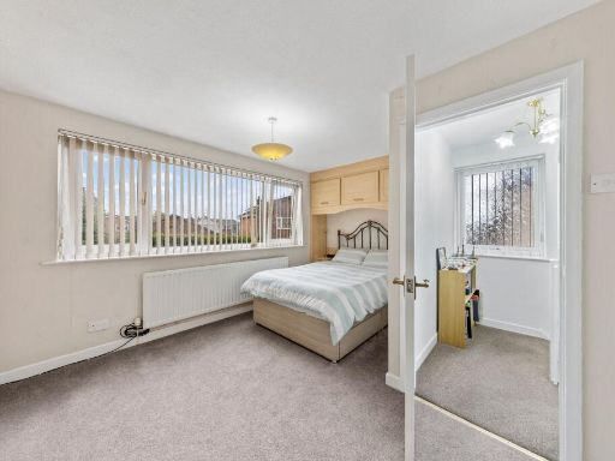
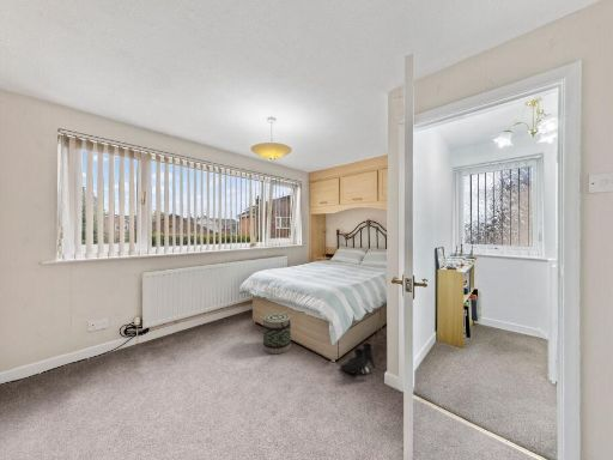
+ boots [339,341,376,377]
+ basket [262,311,292,355]
